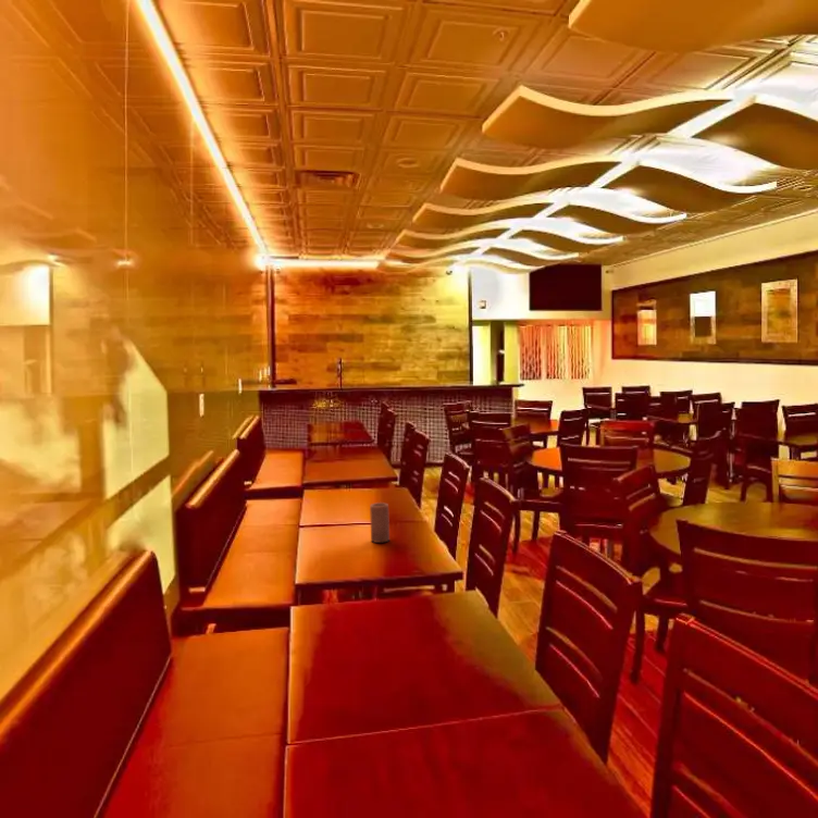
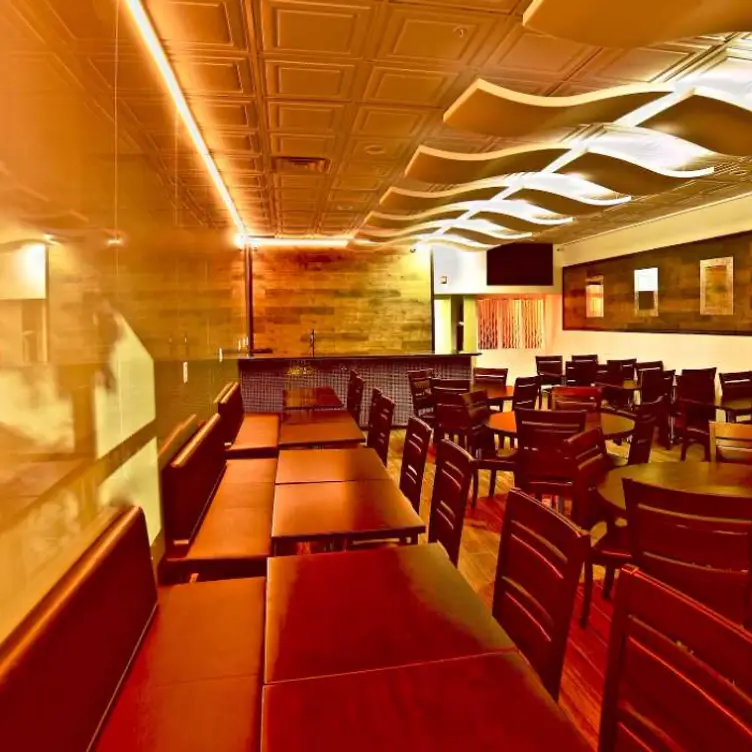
- candle [369,501,391,544]
